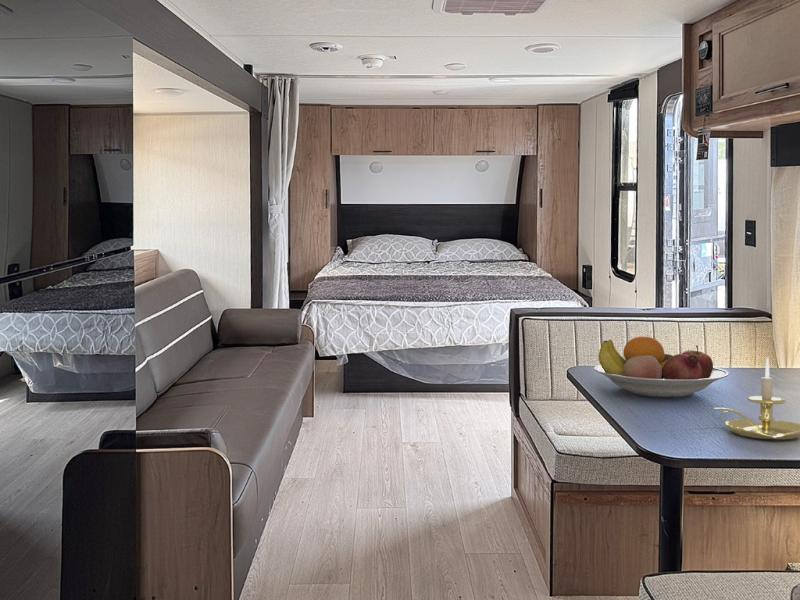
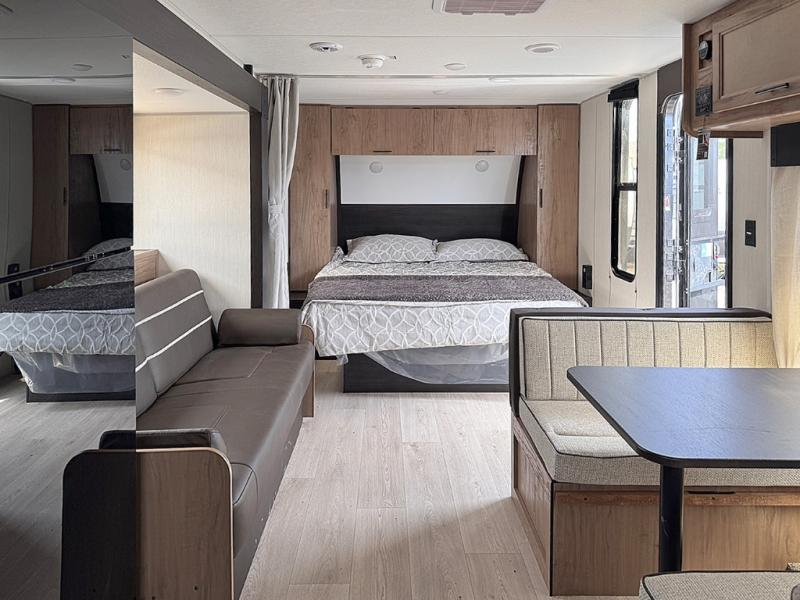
- fruit bowl [593,335,730,398]
- candle holder [713,357,800,441]
